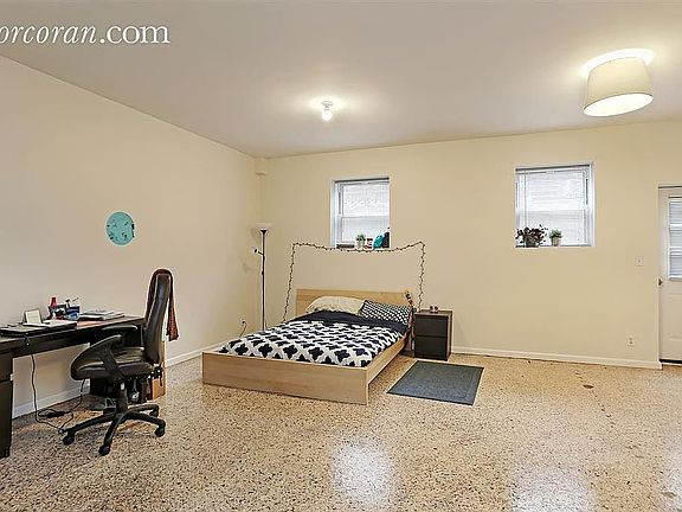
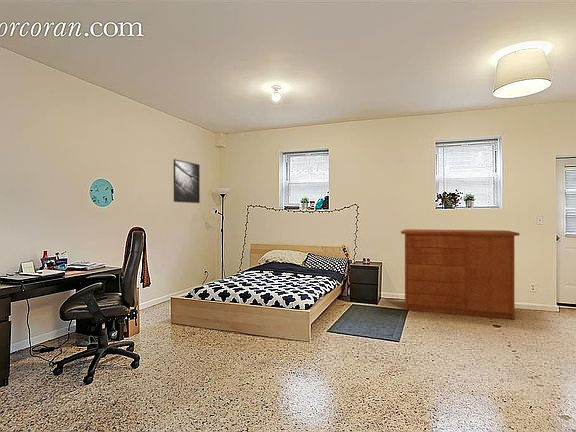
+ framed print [173,158,201,204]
+ cabinet [400,228,520,320]
